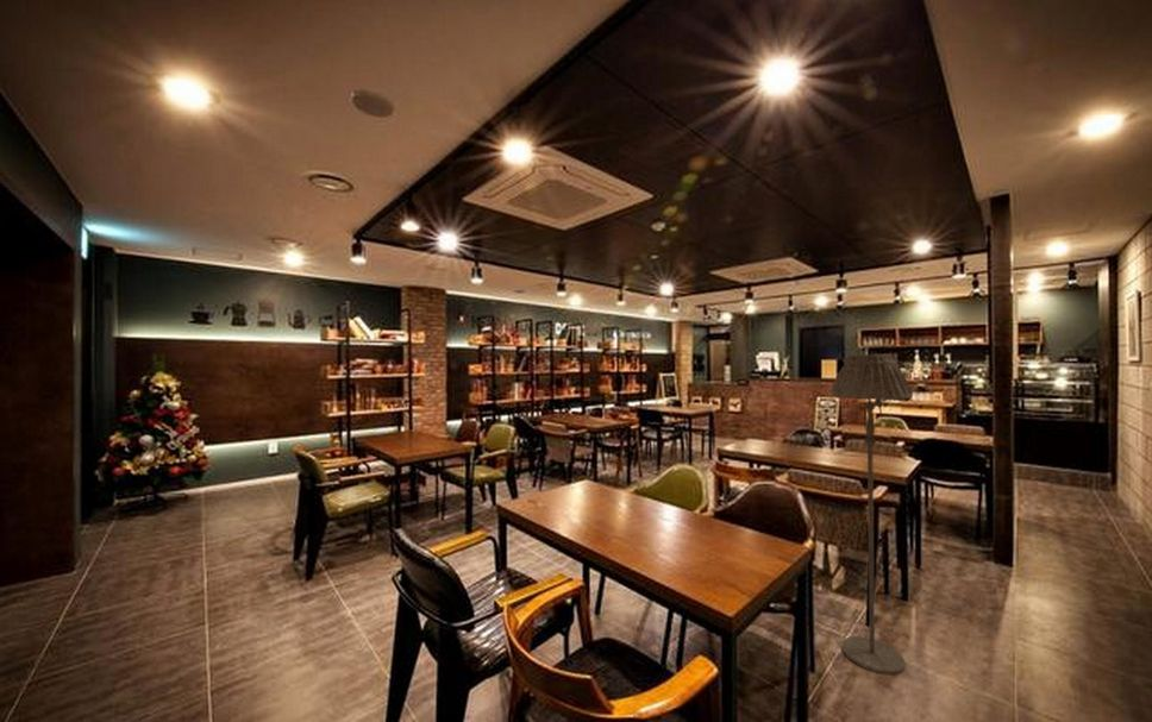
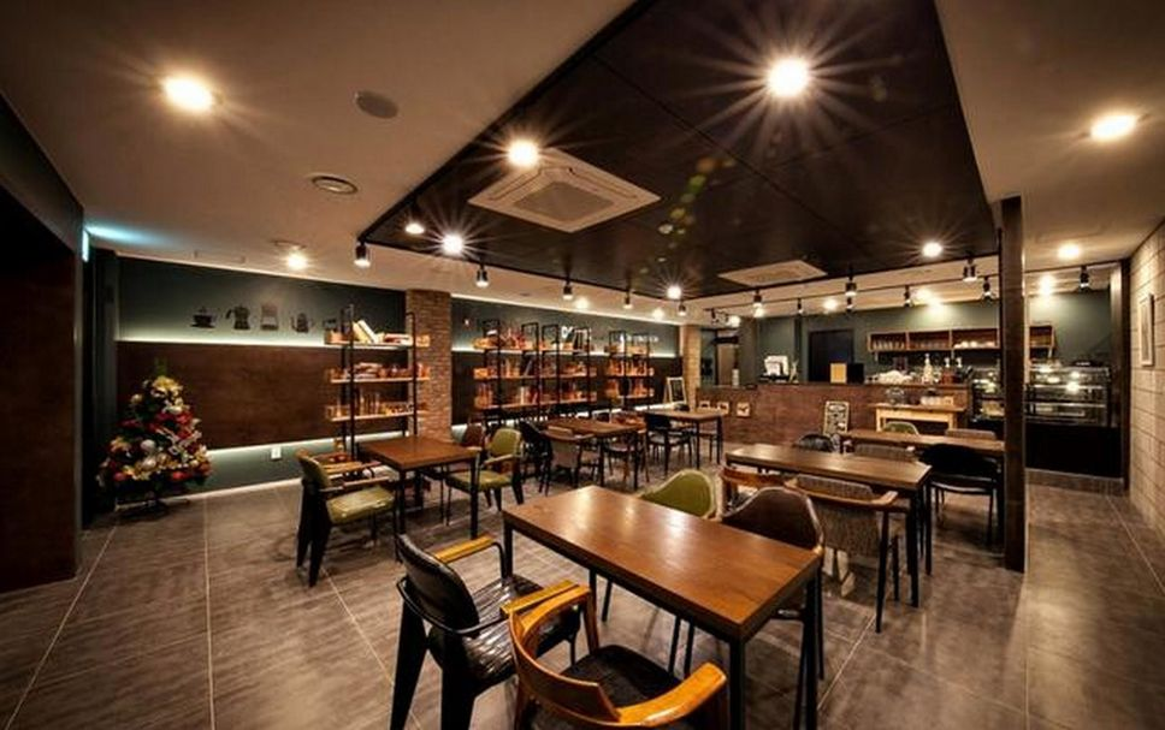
- floor lamp [829,353,914,676]
